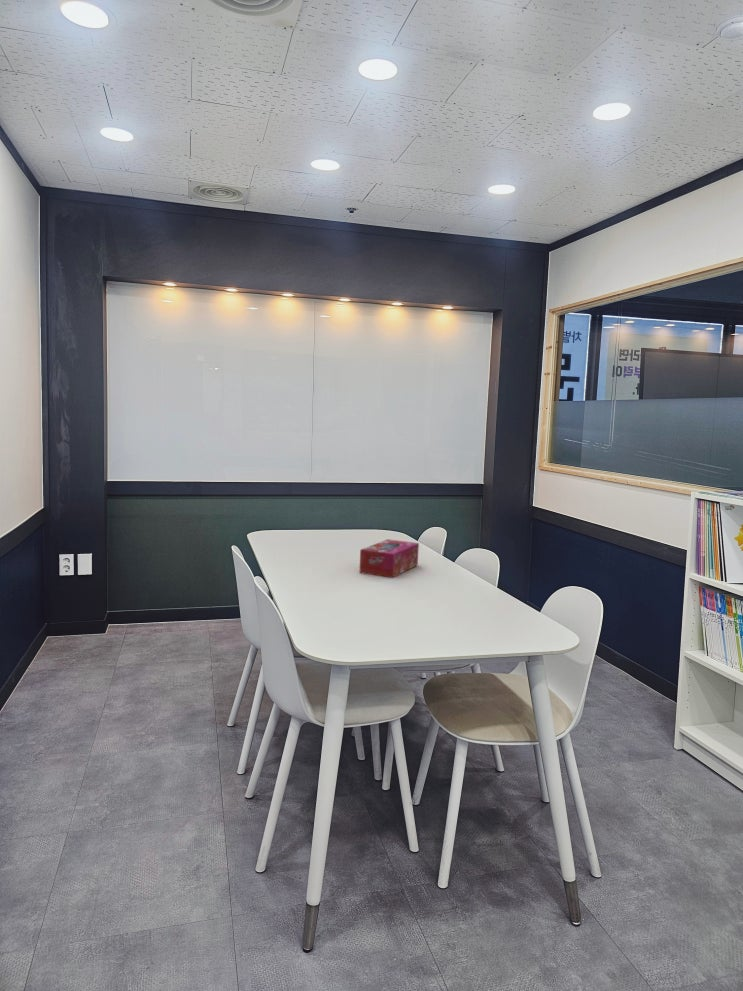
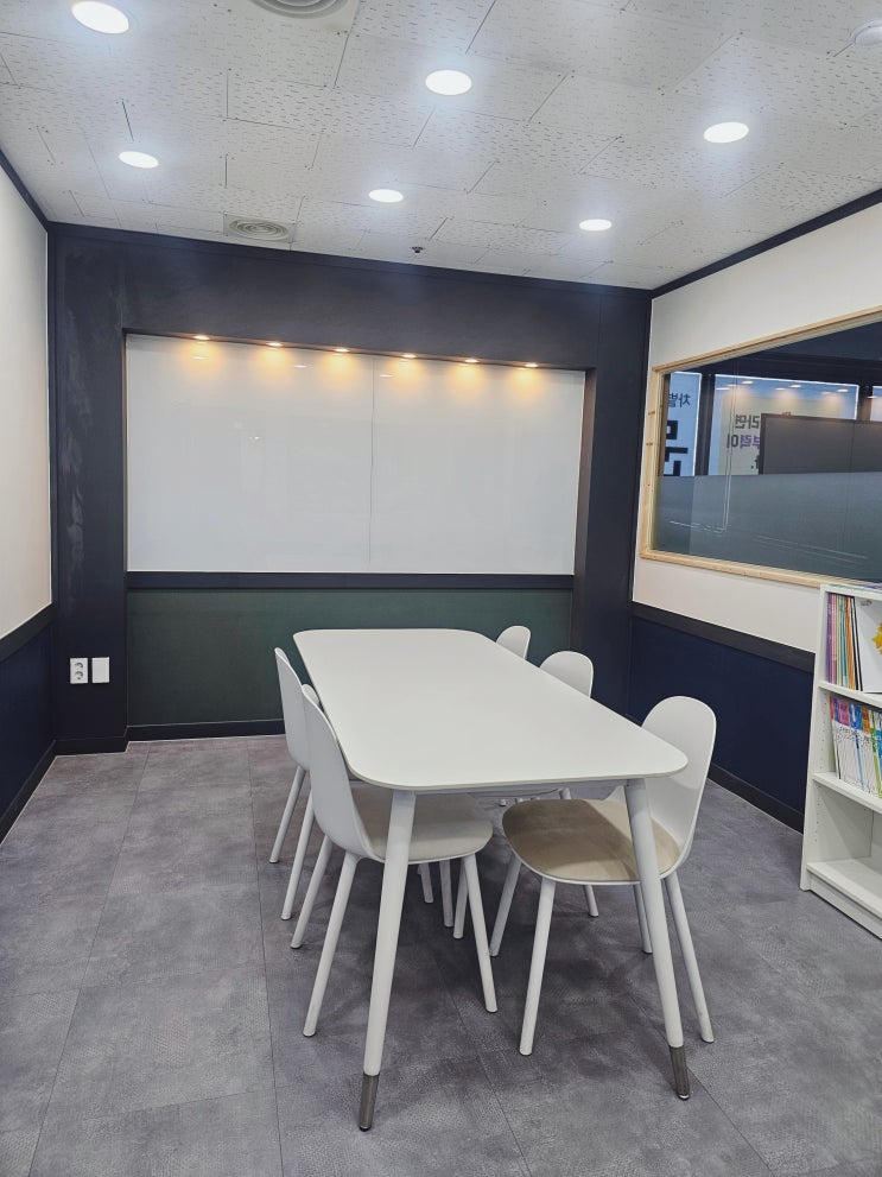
- tissue box [358,538,420,579]
